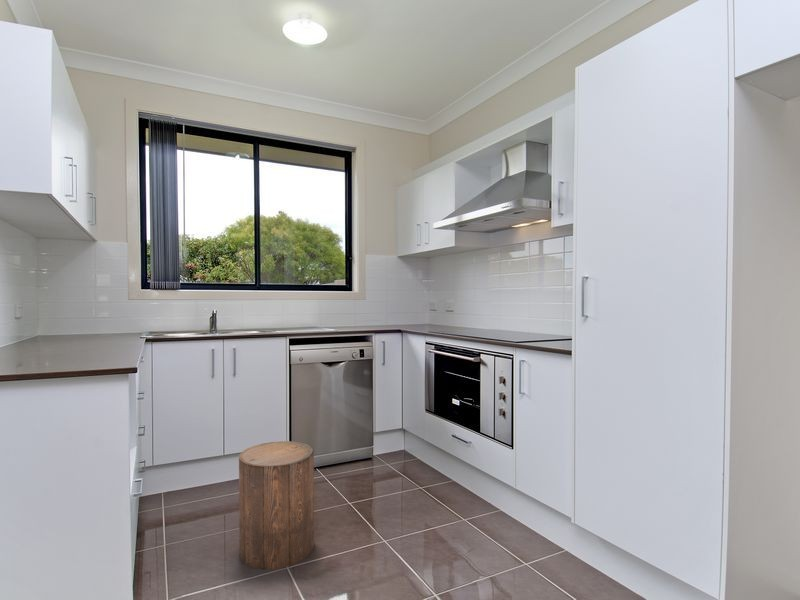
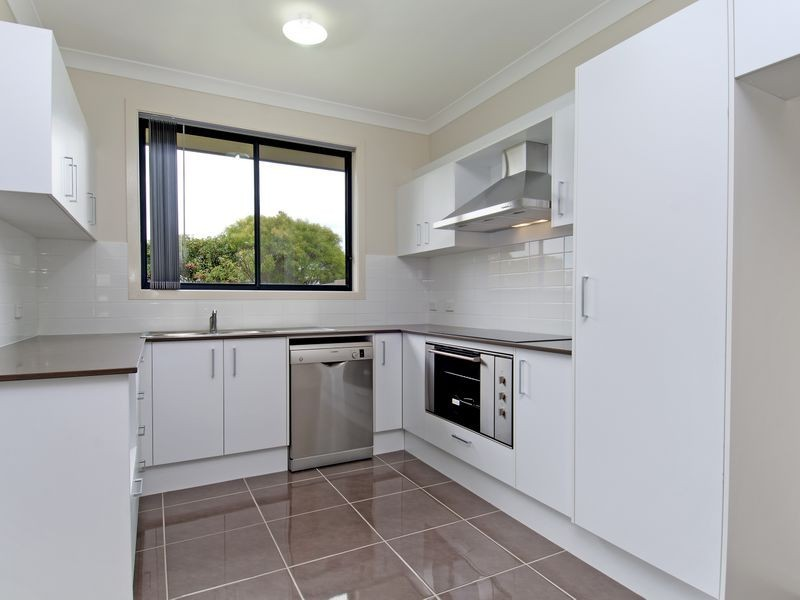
- stool [238,440,315,570]
